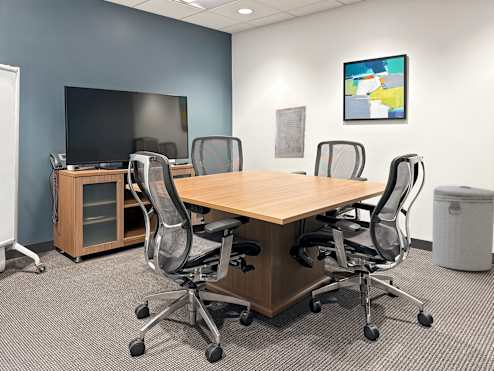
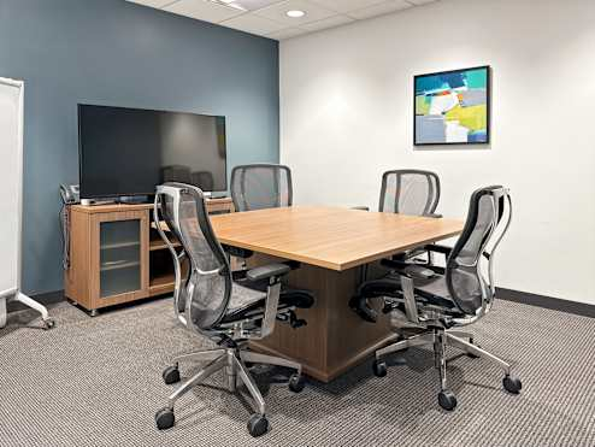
- stone plaque [274,105,307,159]
- can [431,185,494,272]
